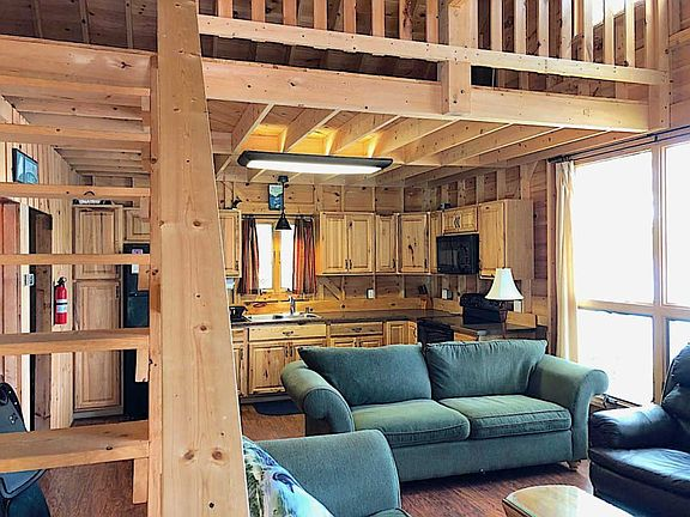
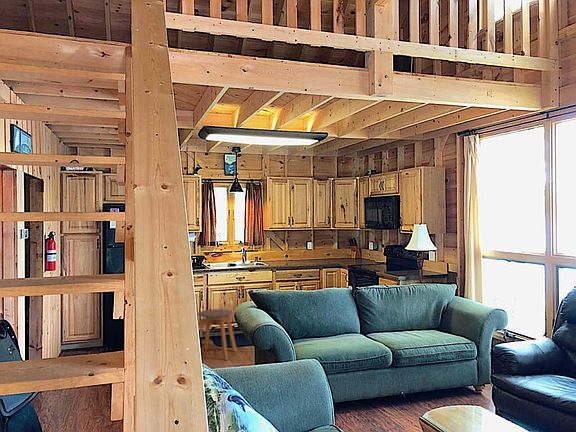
+ stool [197,308,238,361]
